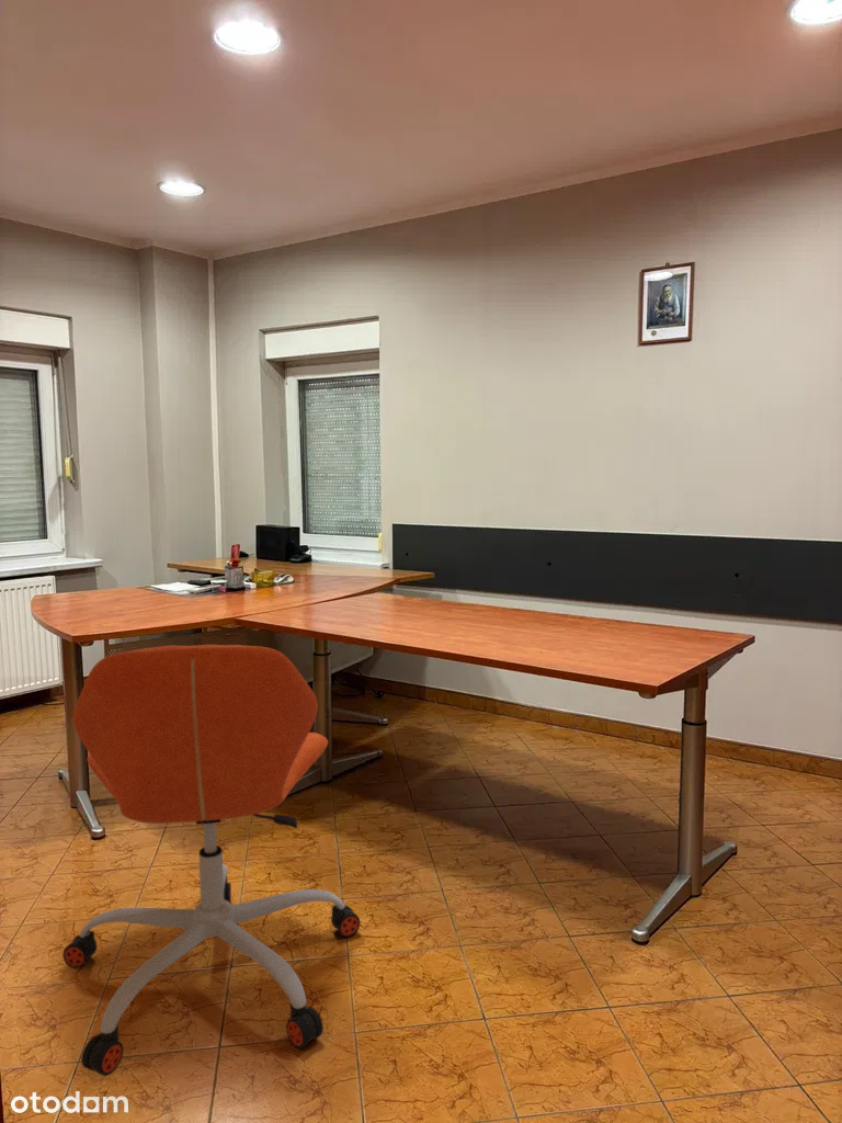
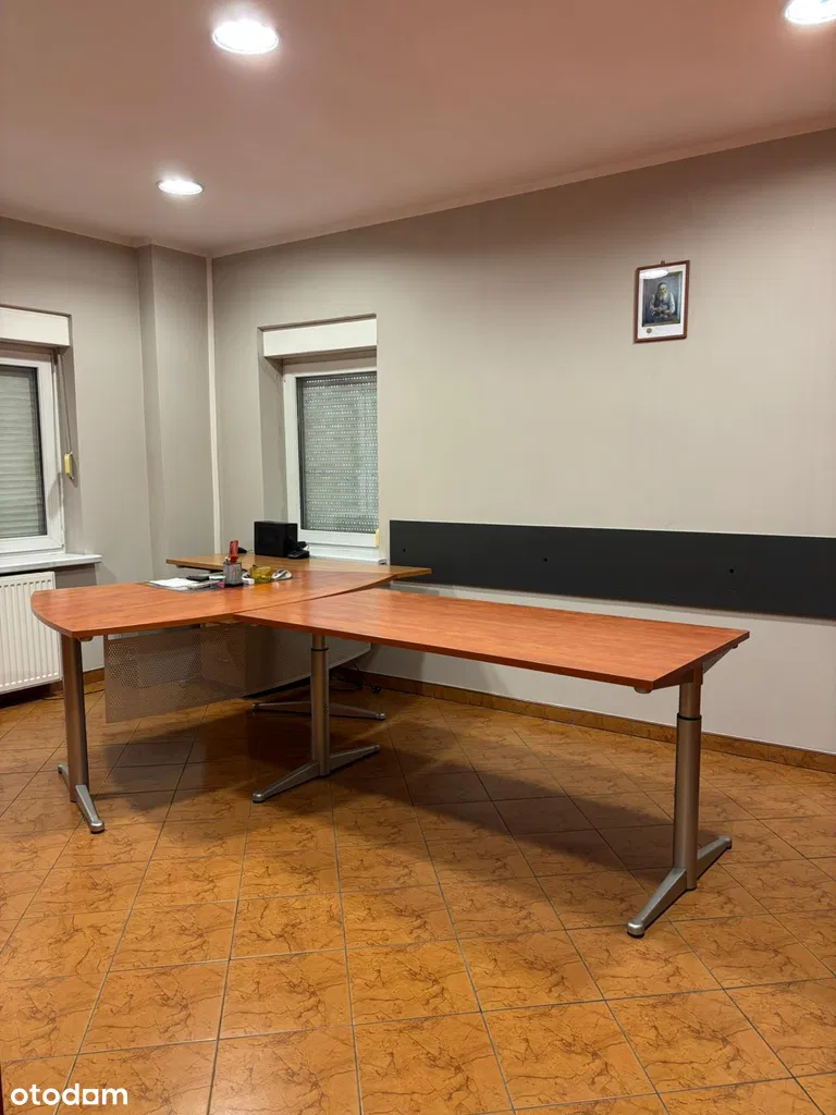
- office chair [61,644,362,1077]
